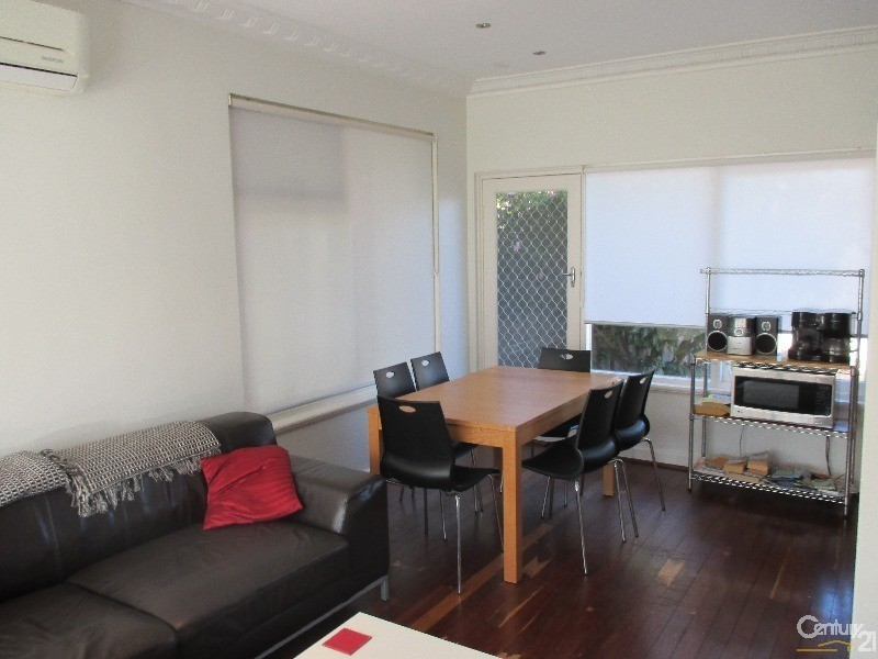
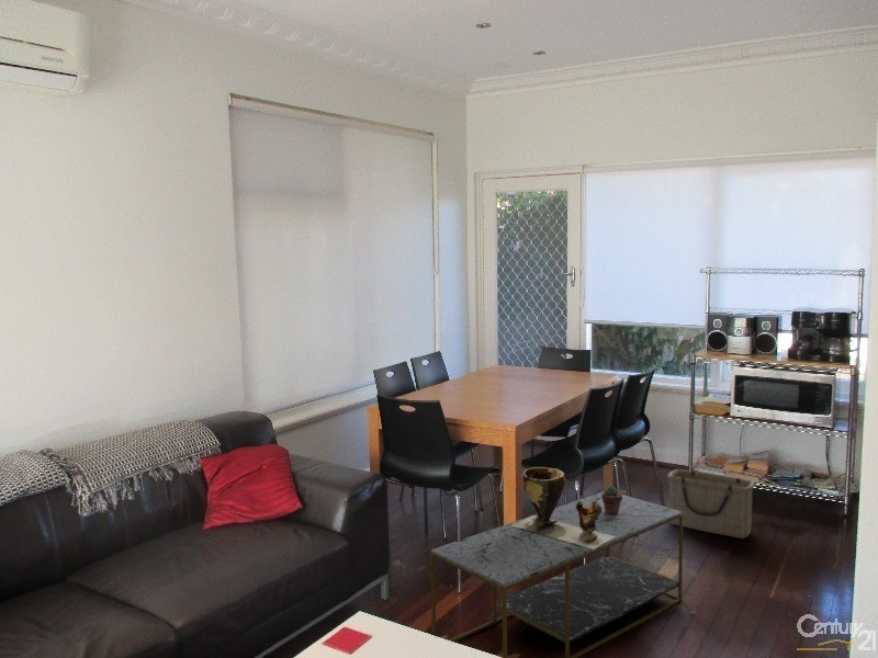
+ clay pot [511,466,616,549]
+ coffee table [429,490,684,658]
+ potted succulent [601,485,623,515]
+ basket [666,468,756,540]
